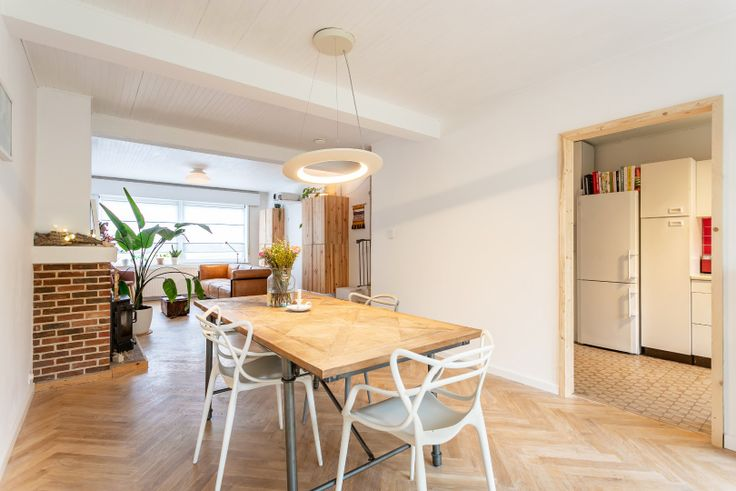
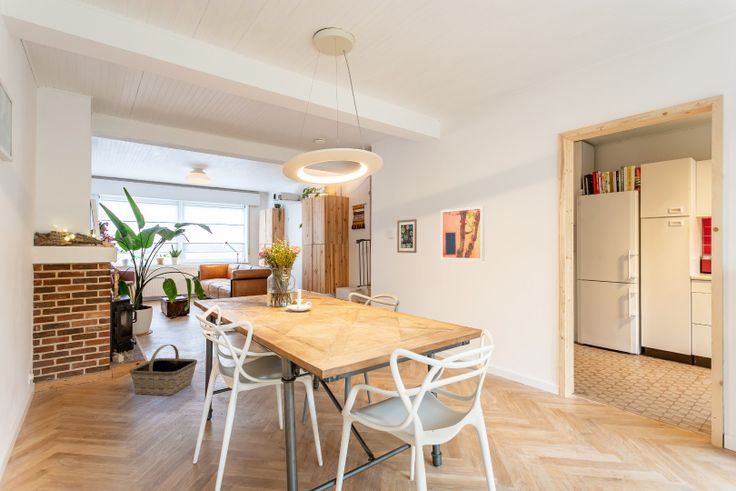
+ basket [128,343,198,397]
+ wall art [396,218,418,254]
+ wall art [440,205,486,262]
